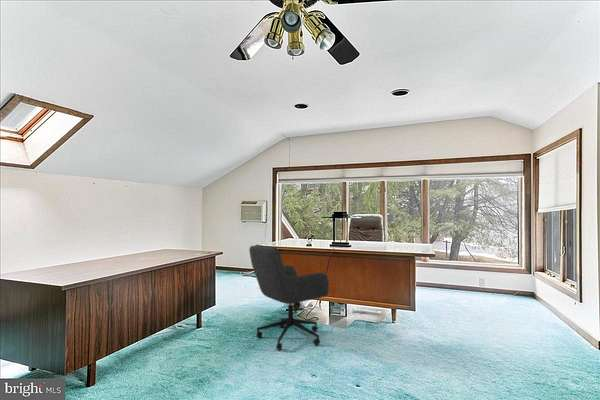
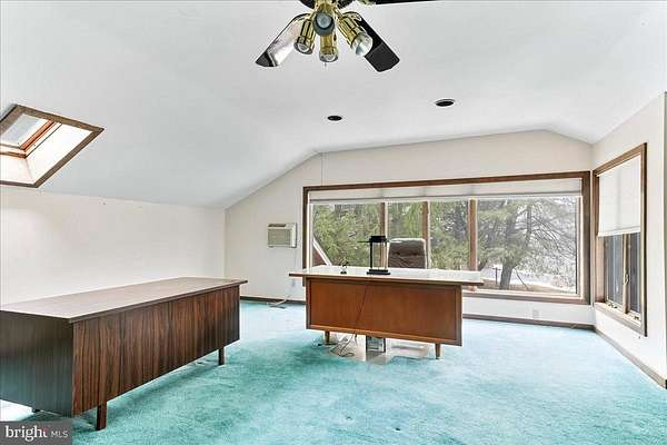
- office chair [248,244,330,351]
